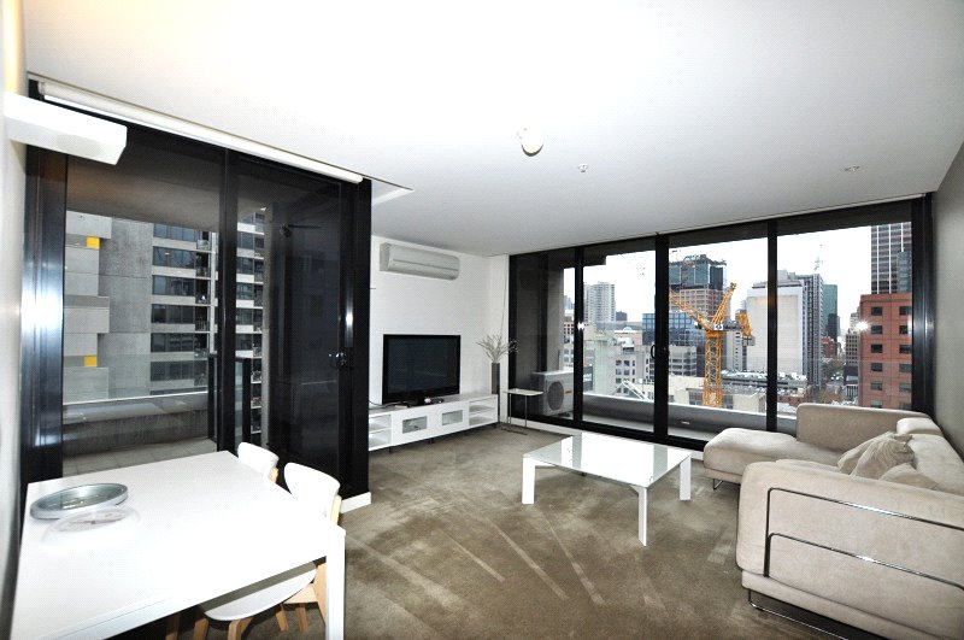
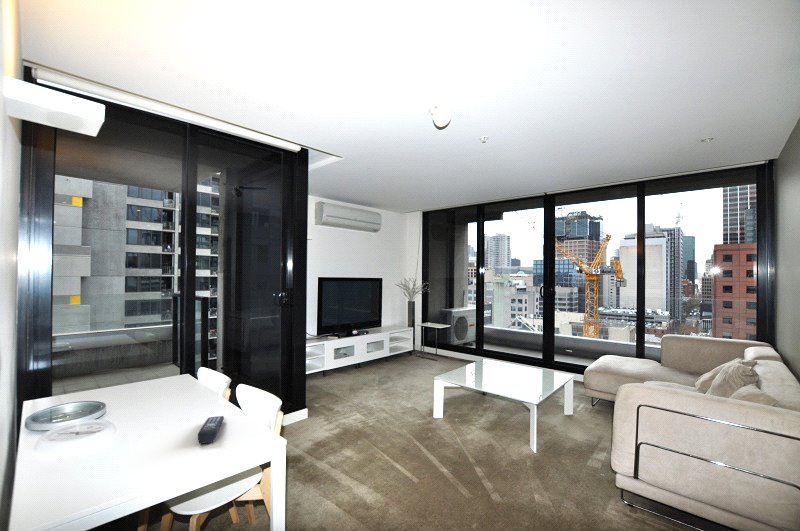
+ remote control [197,415,225,445]
